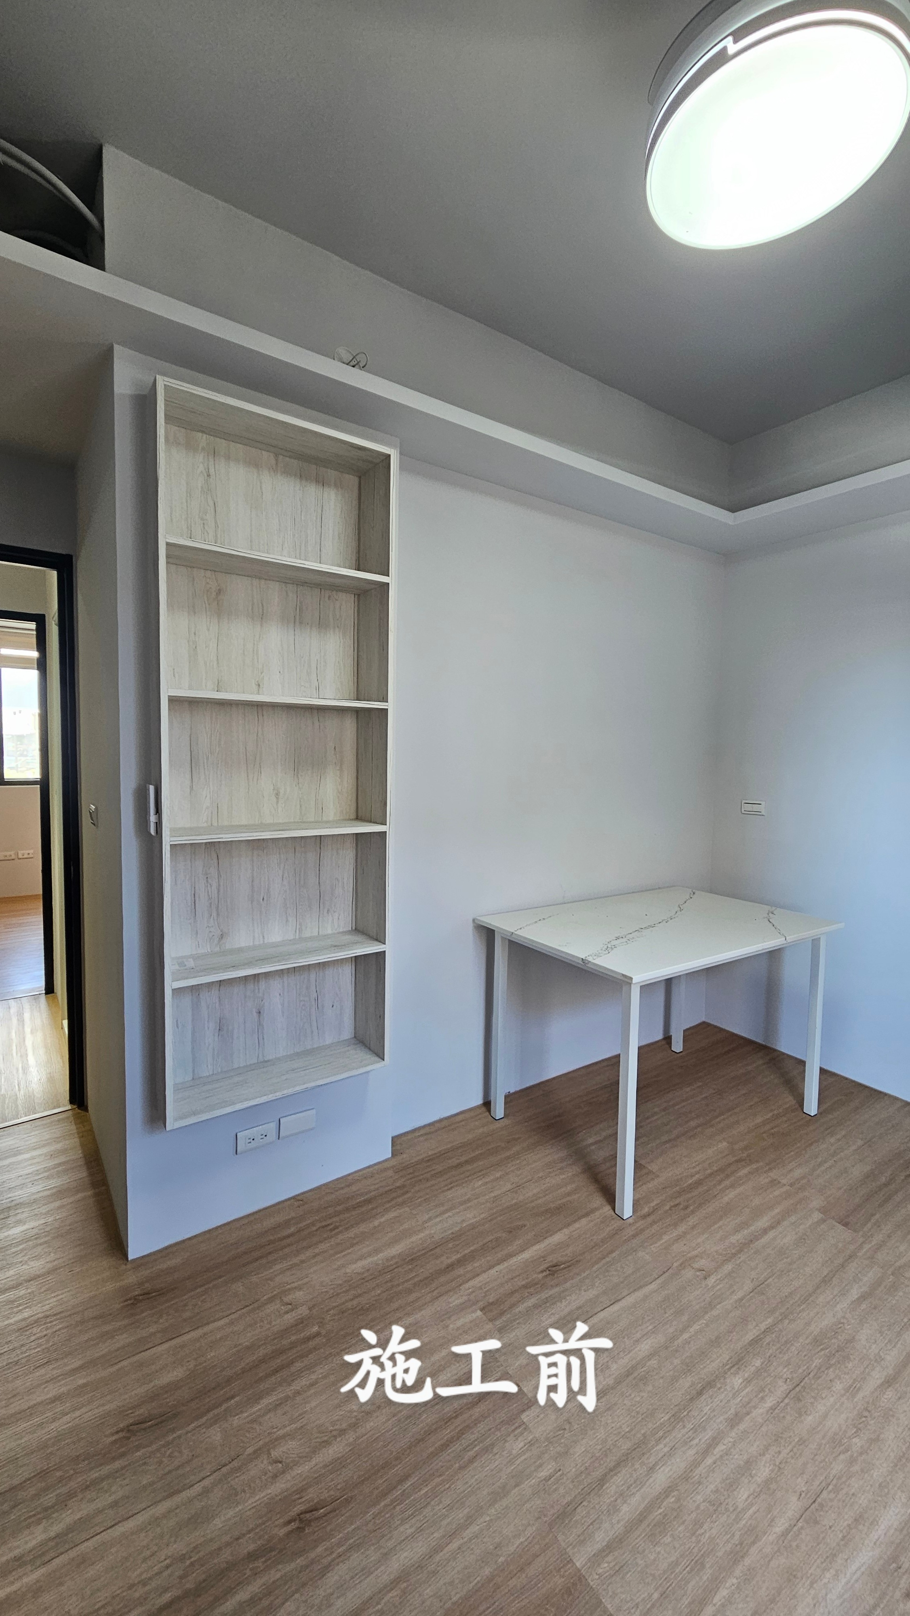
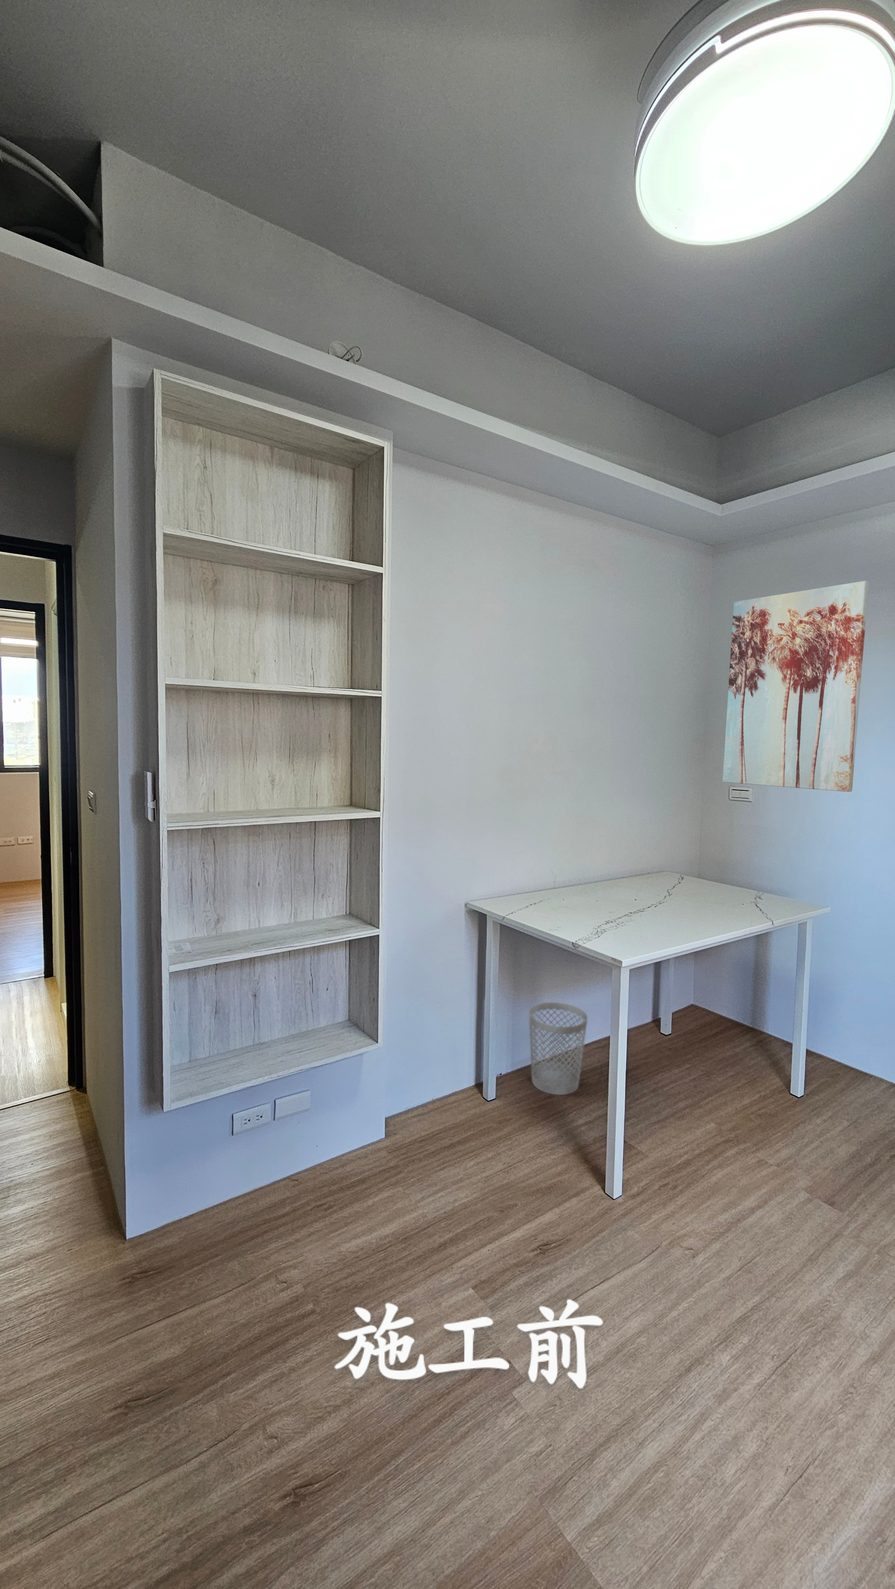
+ wall art [723,581,869,792]
+ wastebasket [528,1002,588,1096]
